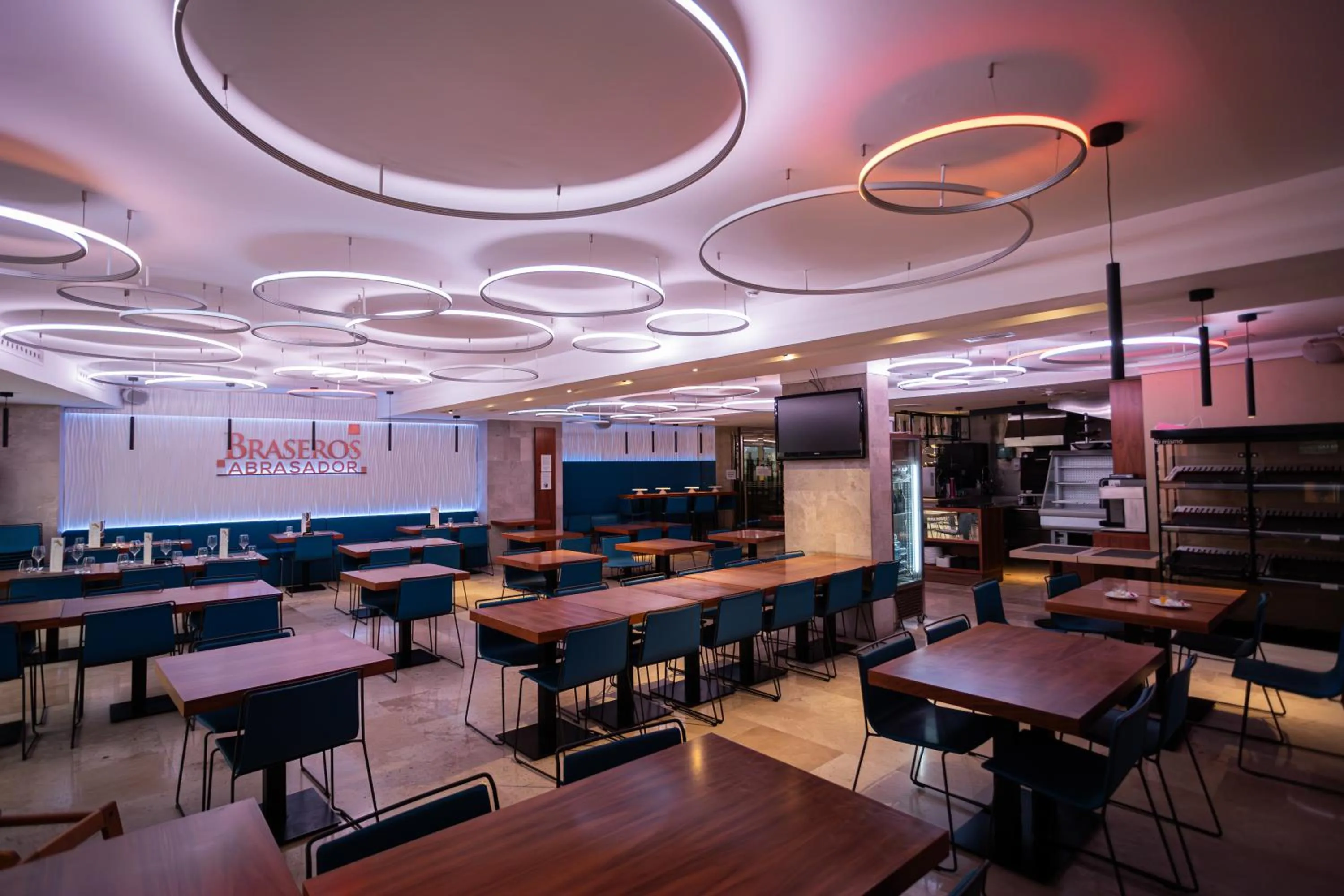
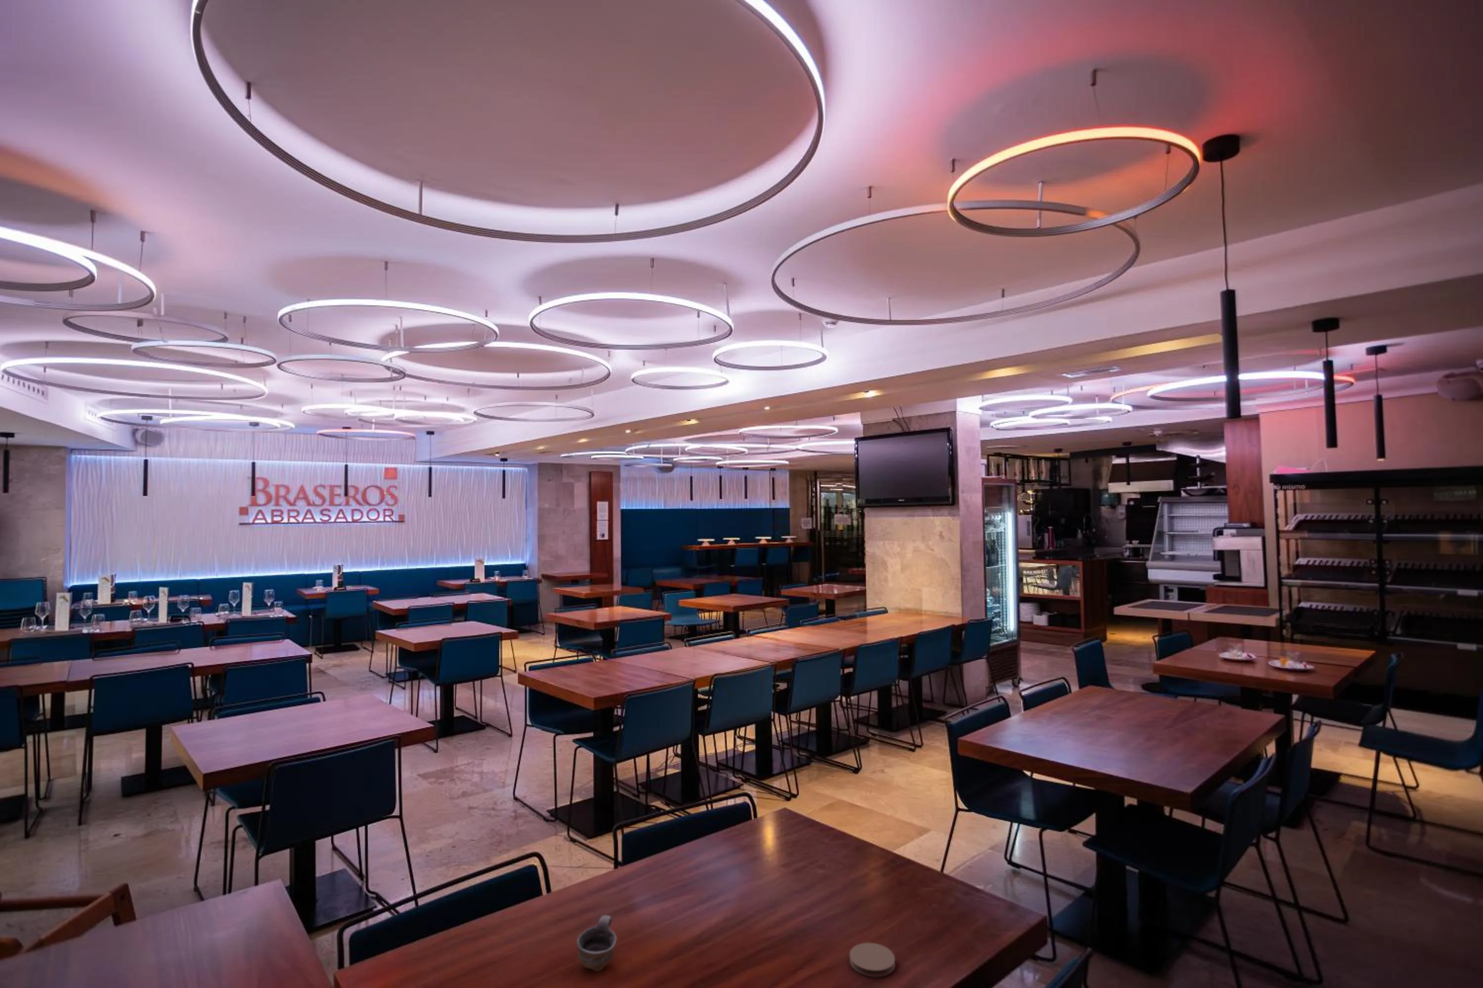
+ coaster [850,942,896,977]
+ cup [576,915,618,973]
